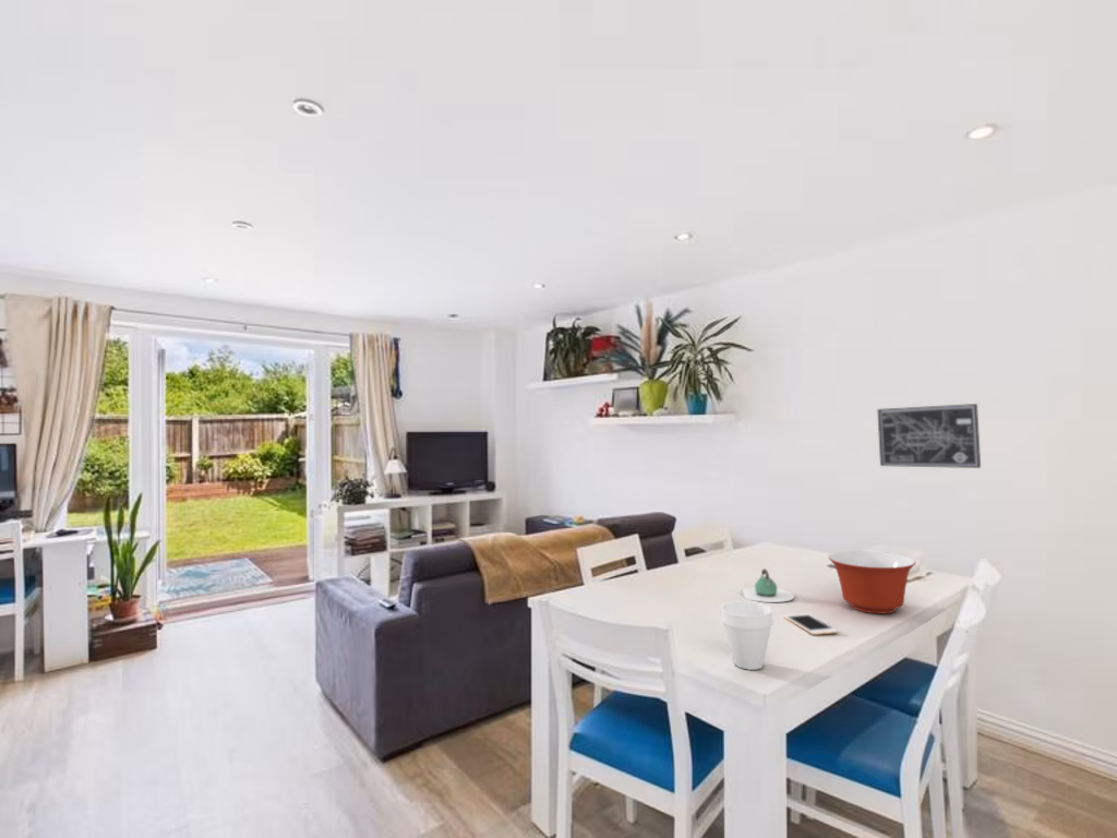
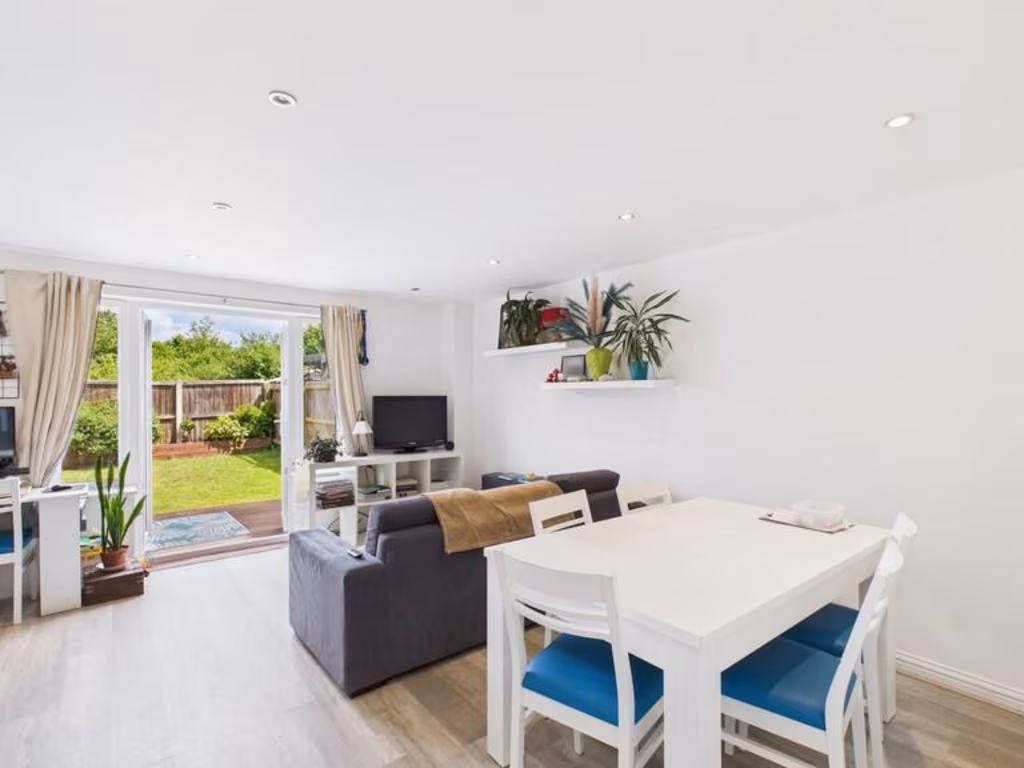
- cell phone [783,613,839,636]
- cup [720,600,774,671]
- wall art [876,403,982,469]
- teapot [742,567,795,603]
- mixing bowl [827,550,916,614]
